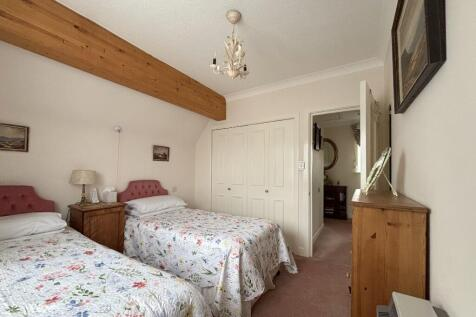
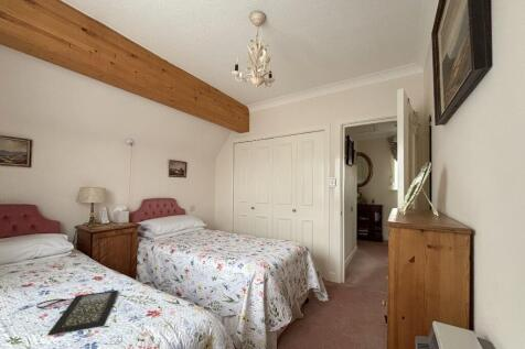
+ clutch bag [35,290,119,338]
